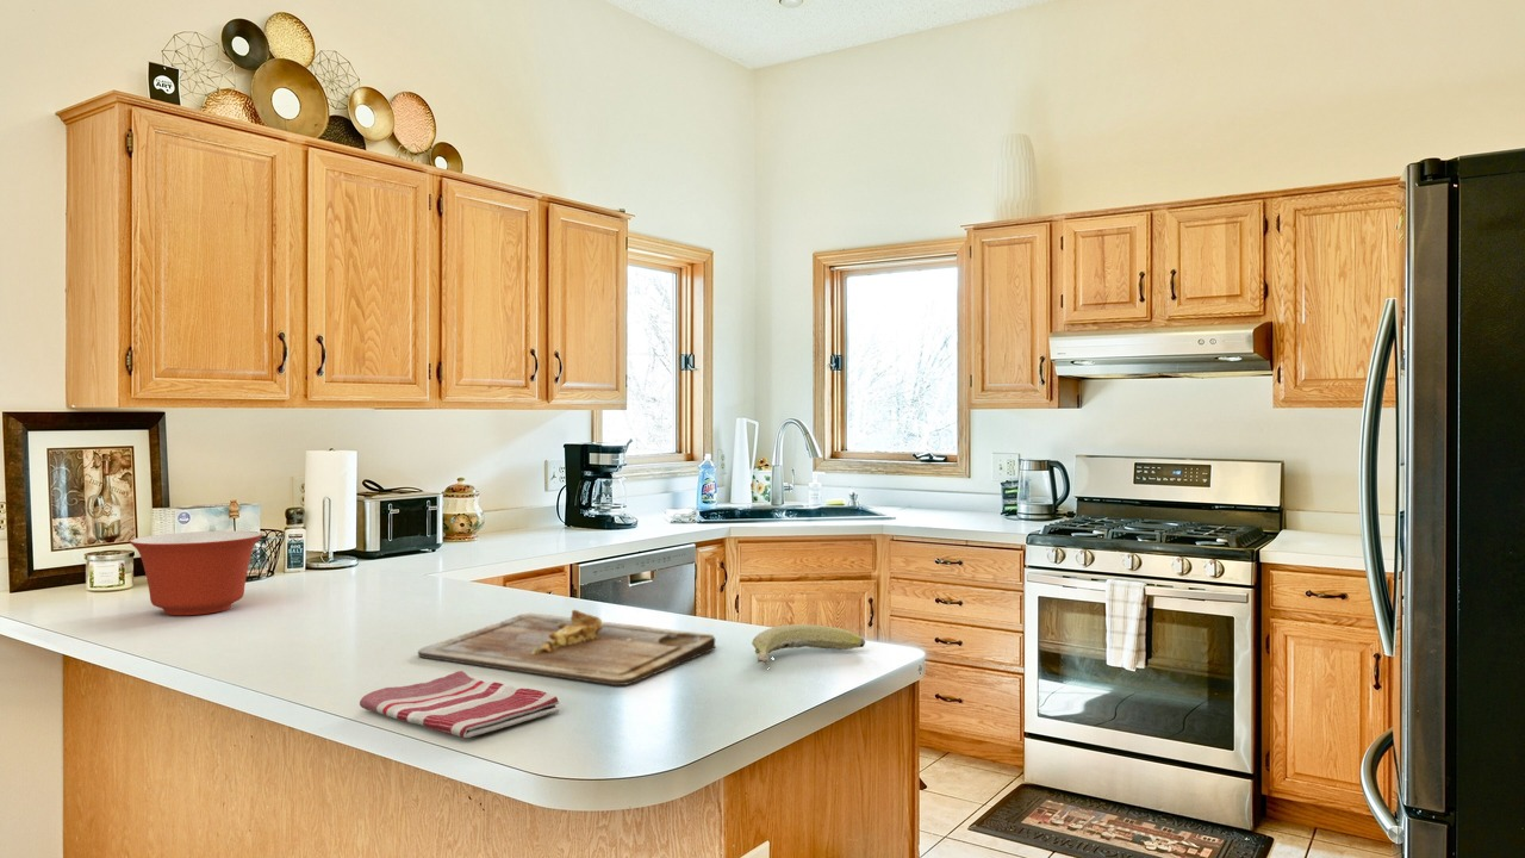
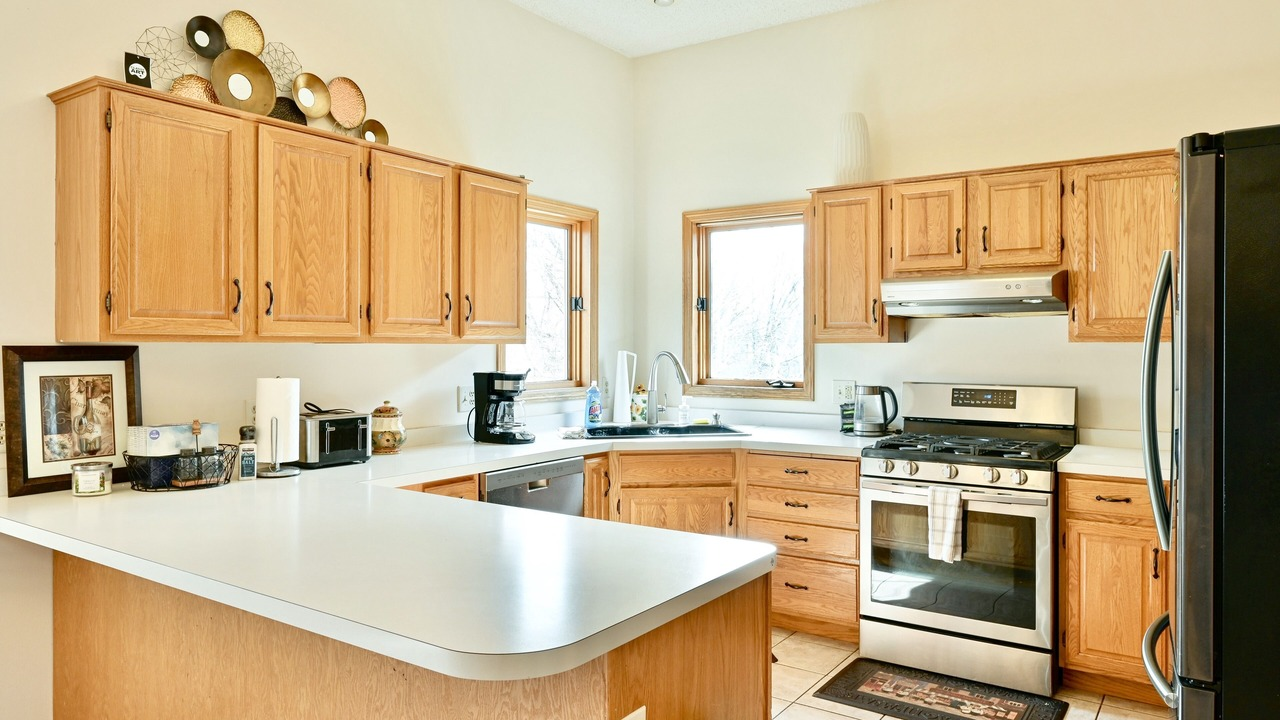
- cutting board [417,609,717,686]
- mixing bowl [129,530,263,616]
- dish towel [359,670,560,739]
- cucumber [751,623,866,666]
